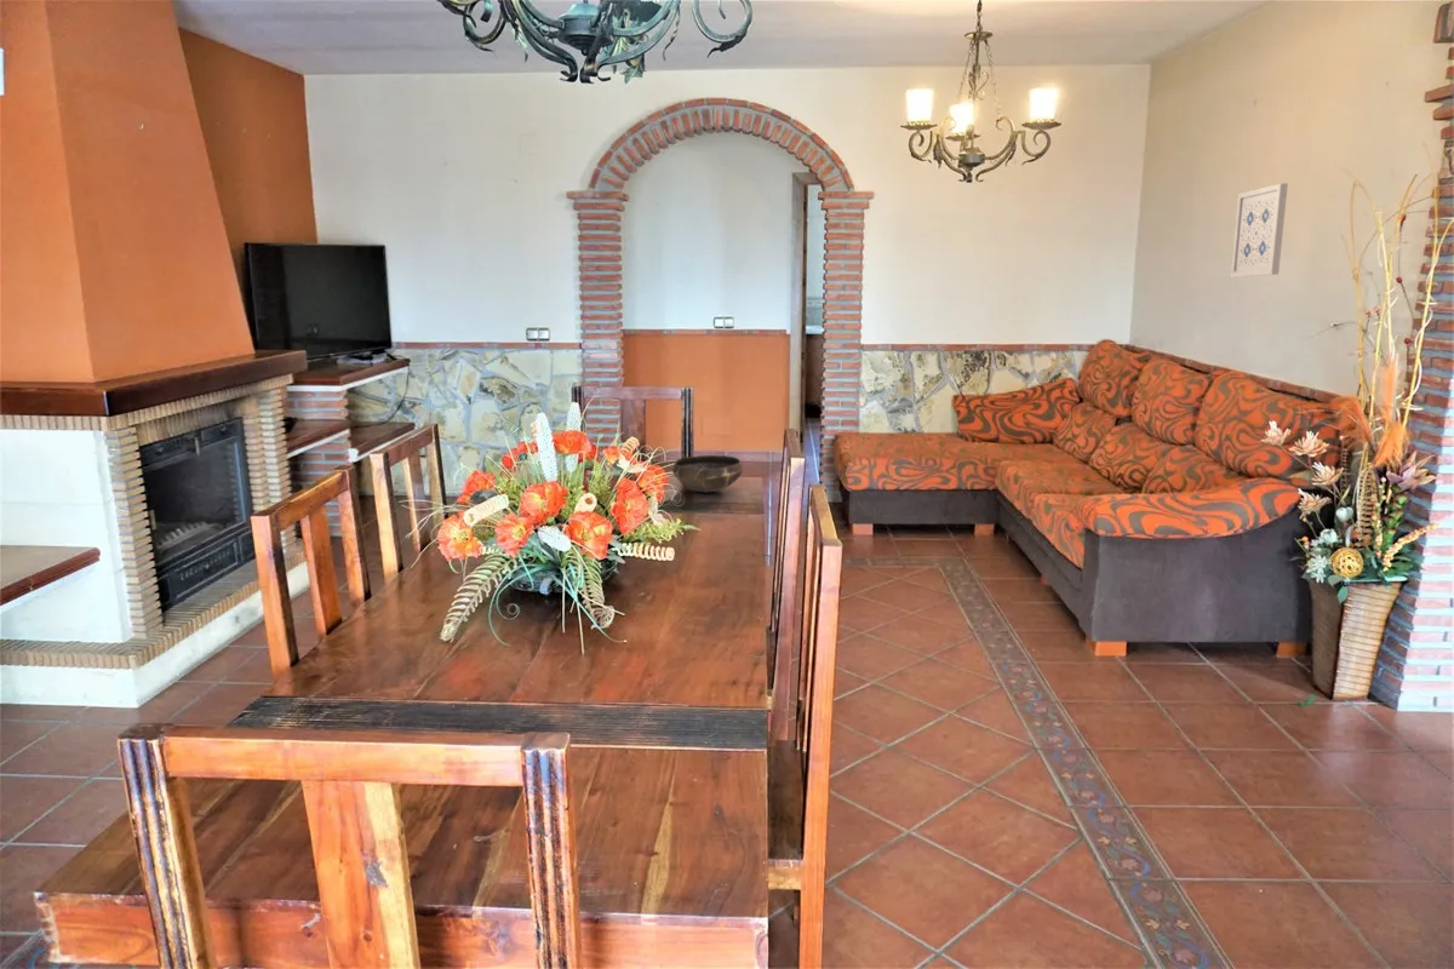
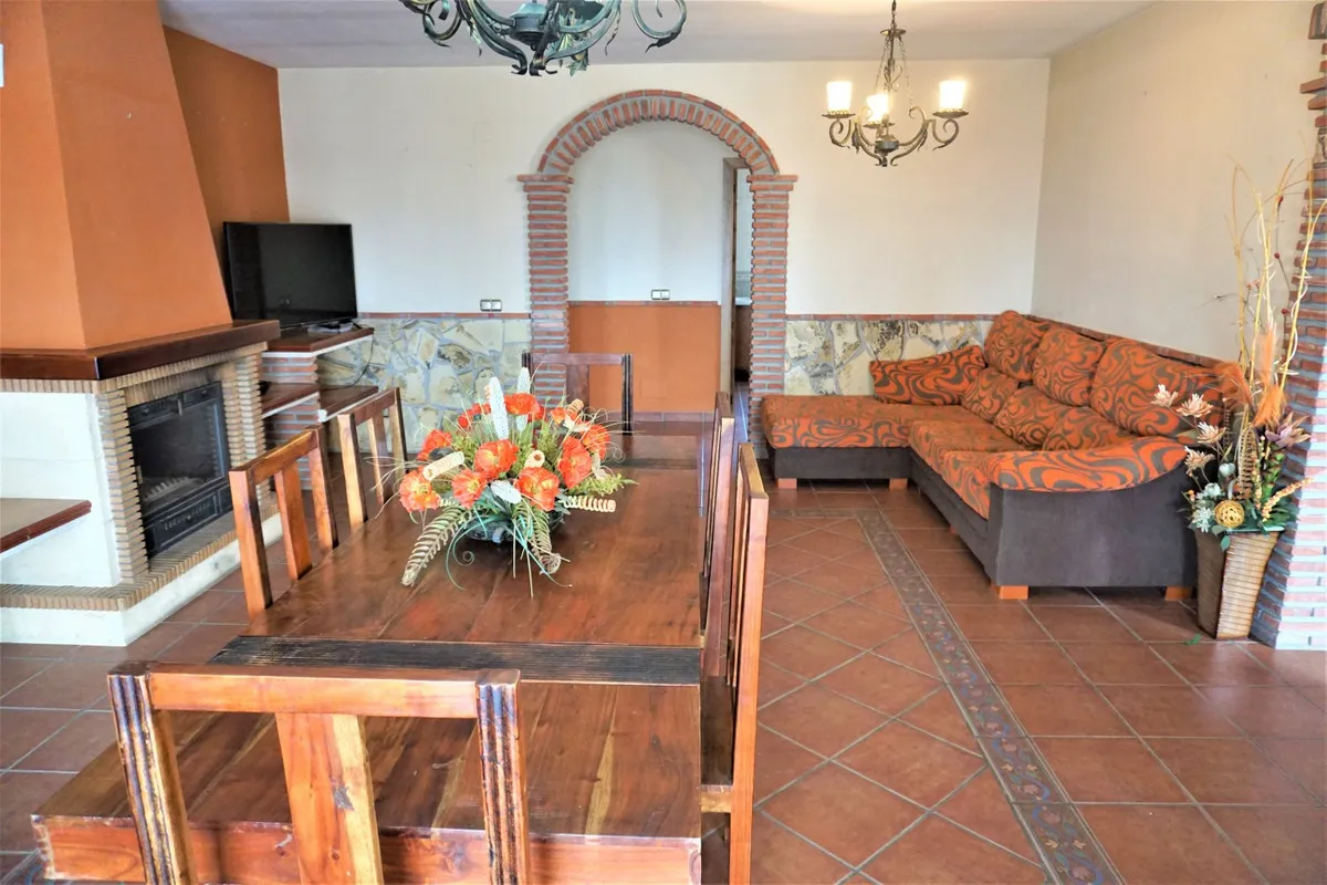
- bowl [671,454,744,493]
- wall art [1230,182,1289,279]
